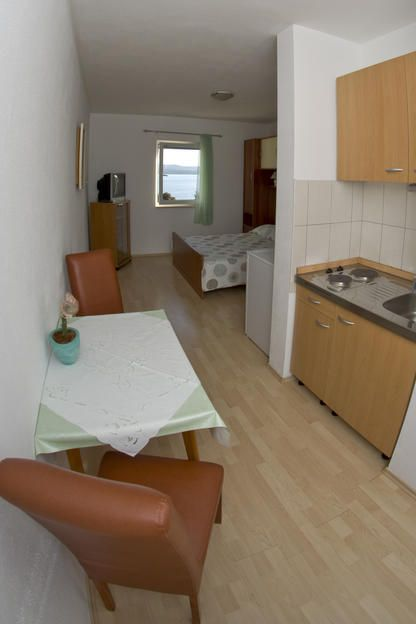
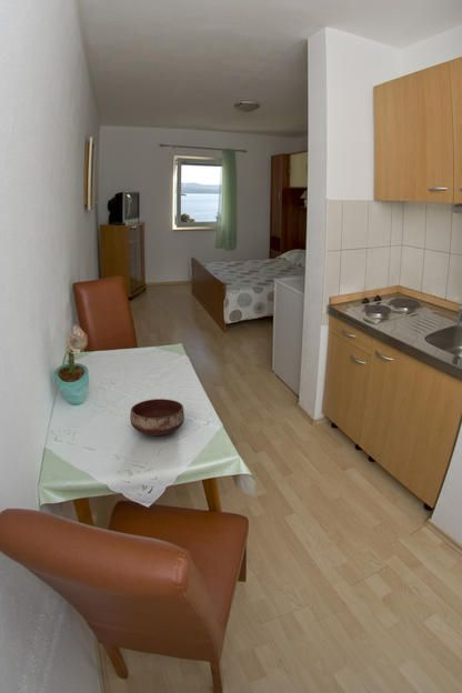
+ bowl [129,398,185,436]
